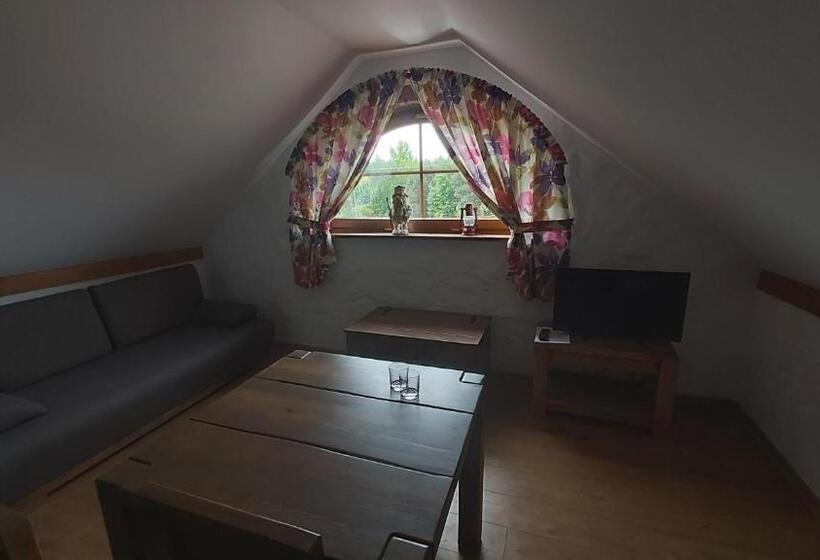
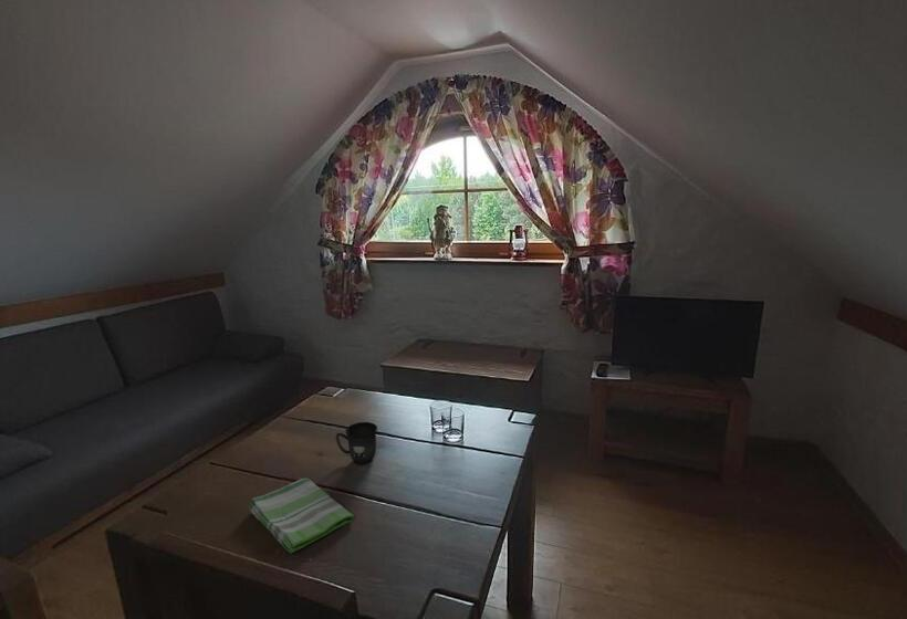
+ mug [335,421,378,465]
+ dish towel [248,478,355,555]
